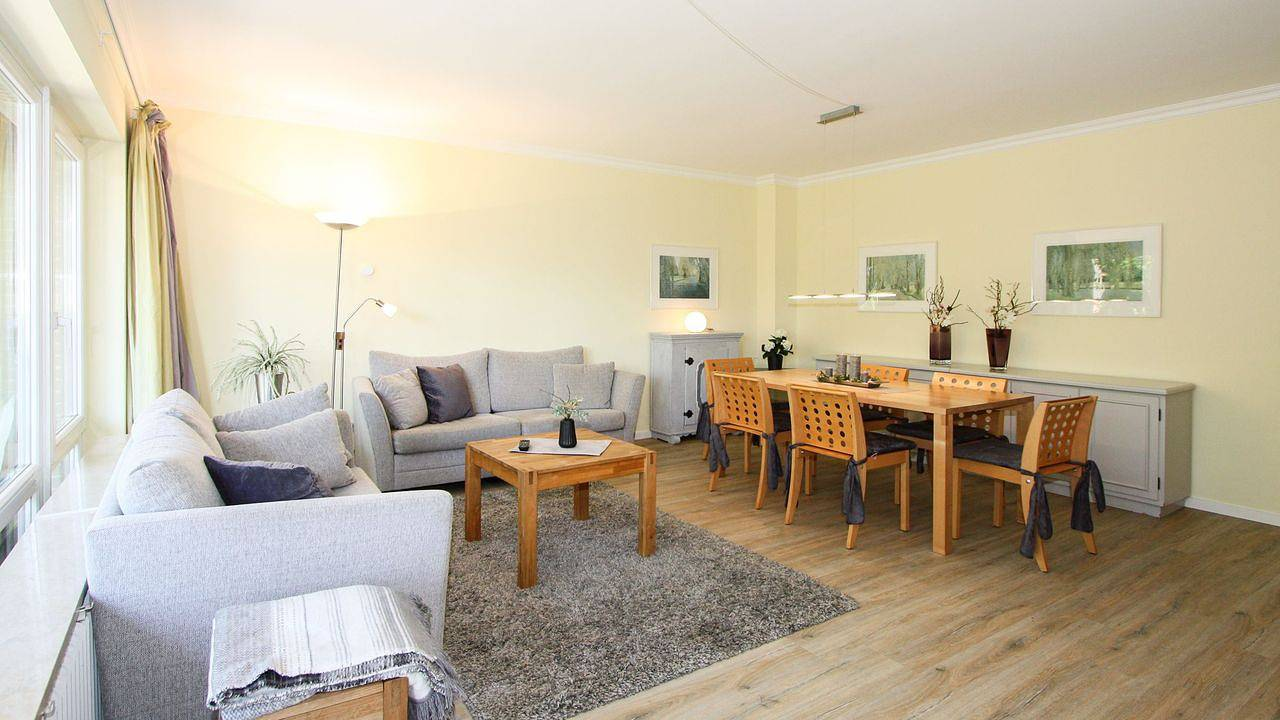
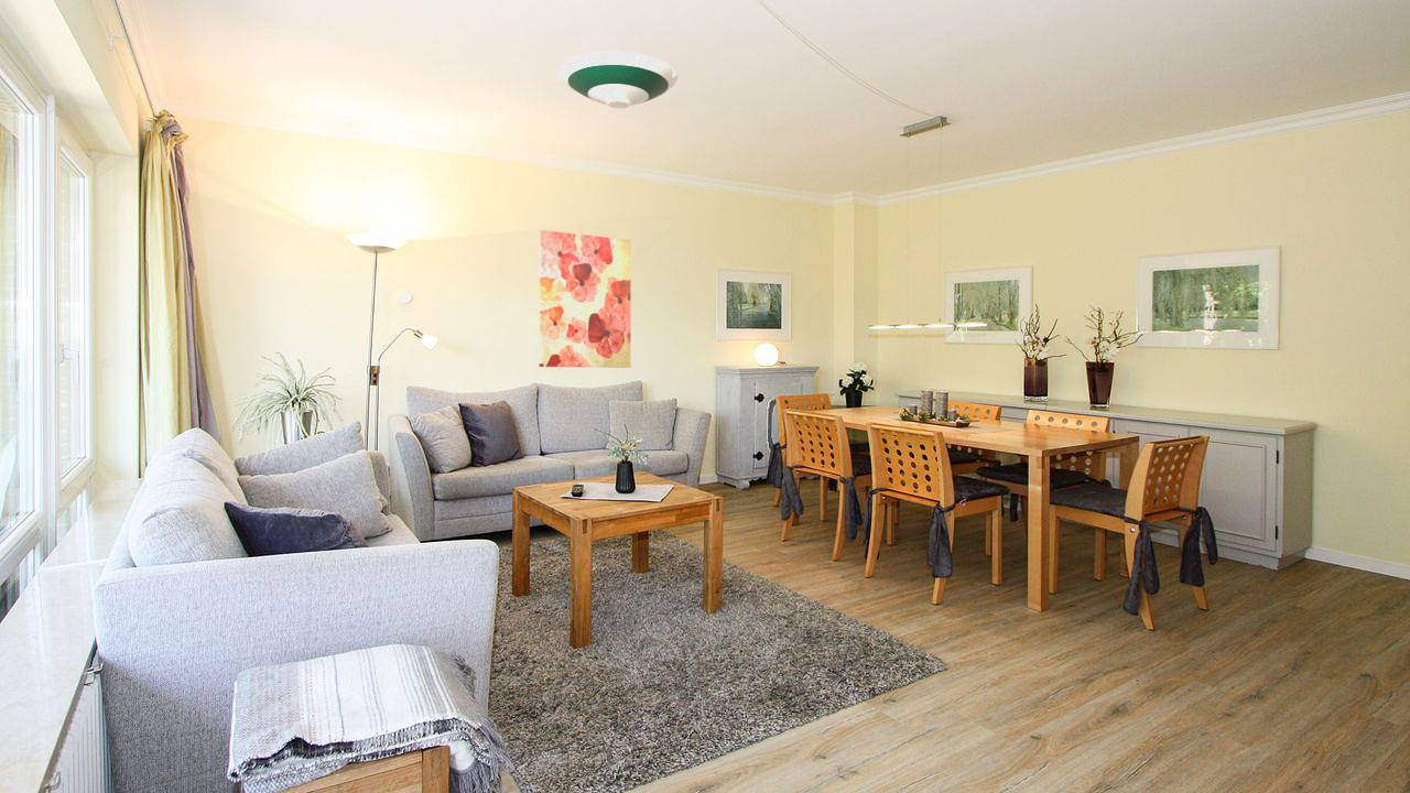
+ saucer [557,51,679,109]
+ wall art [538,229,632,369]
